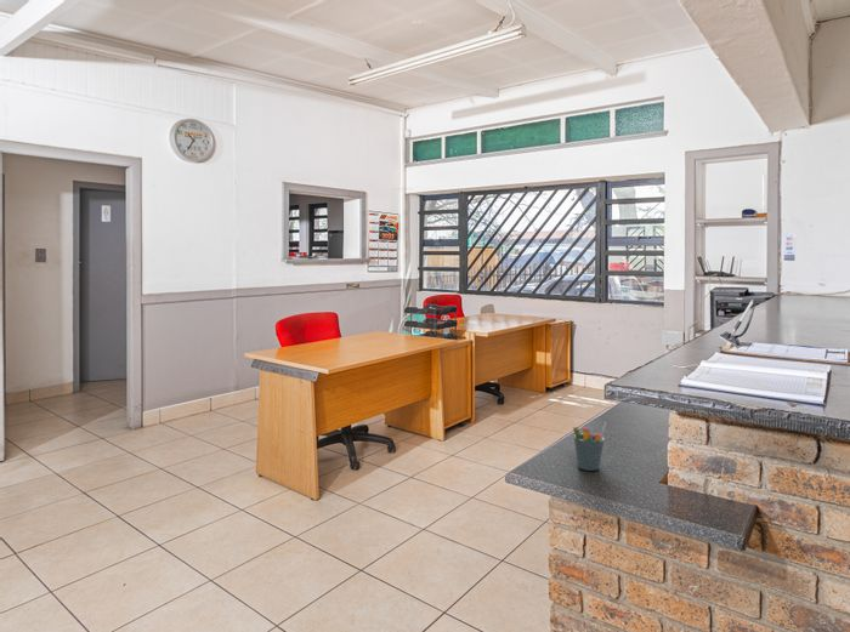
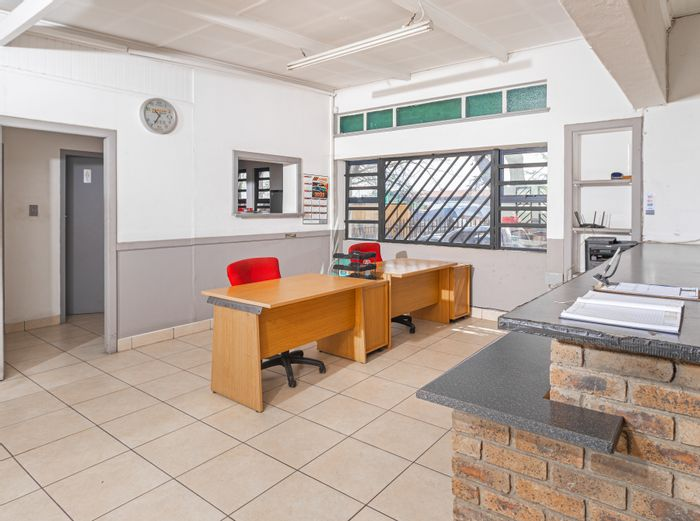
- pen holder [572,421,607,472]
